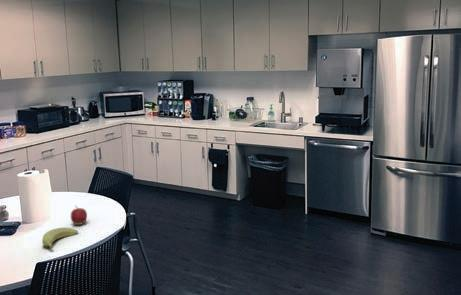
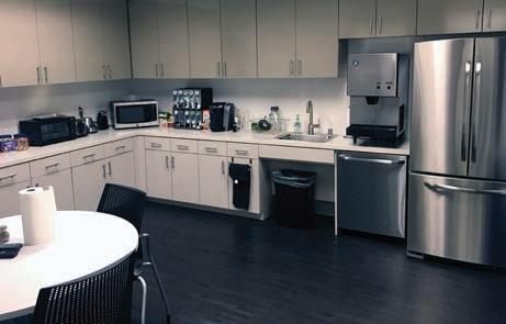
- banana [41,226,79,250]
- apple [70,204,88,226]
